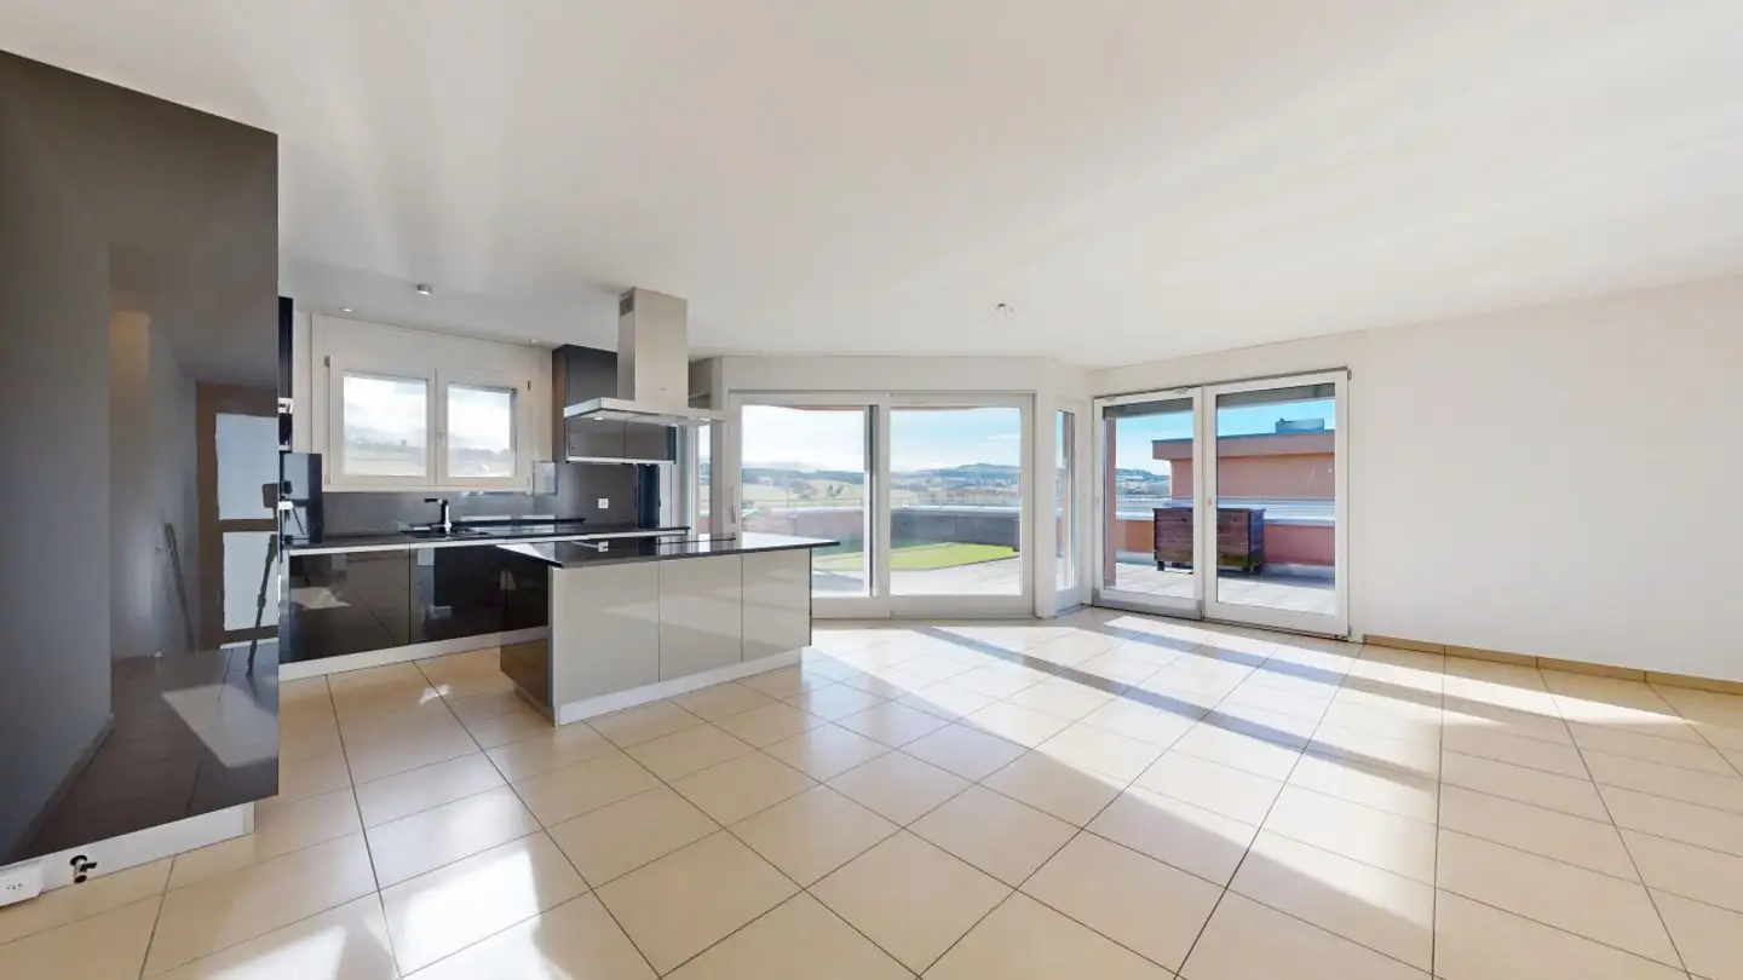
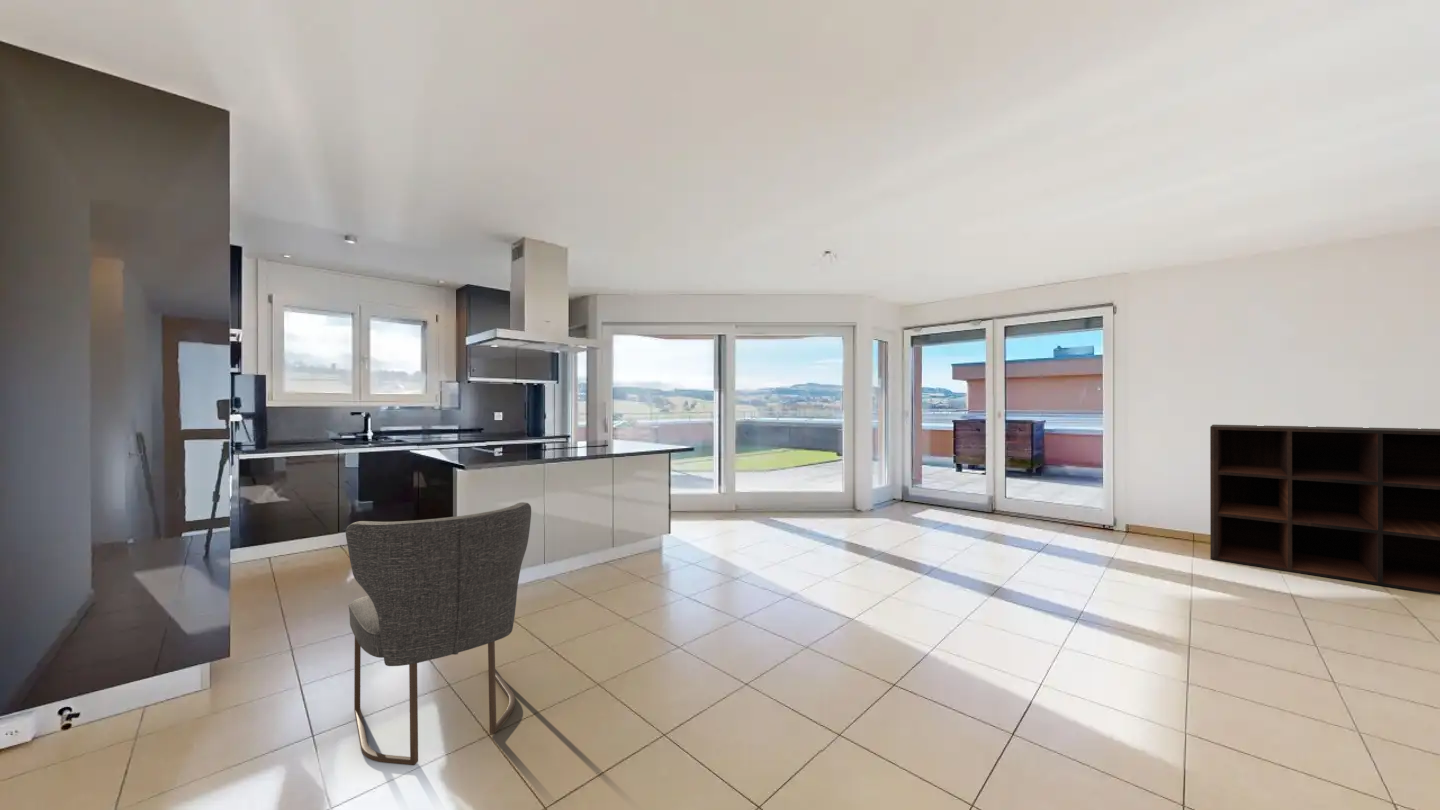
+ chair [345,501,532,766]
+ shelving unit [1209,424,1440,596]
